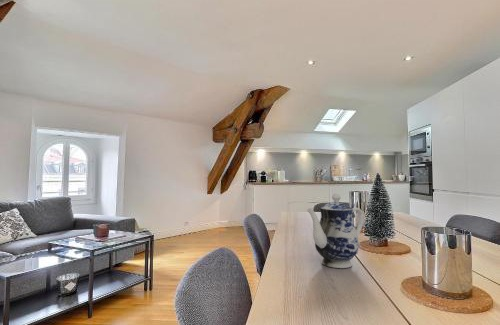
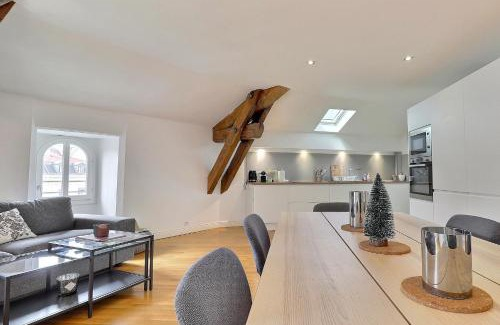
- teapot [306,193,365,269]
